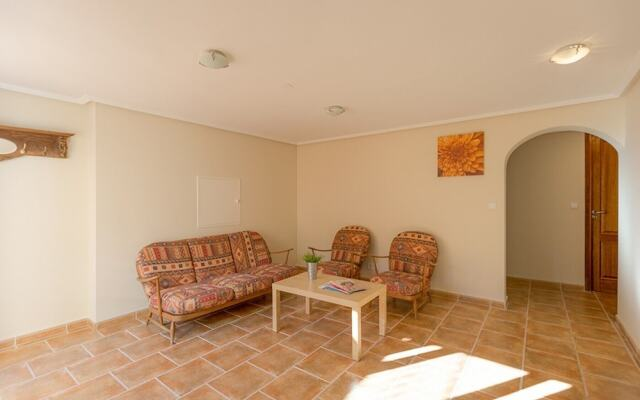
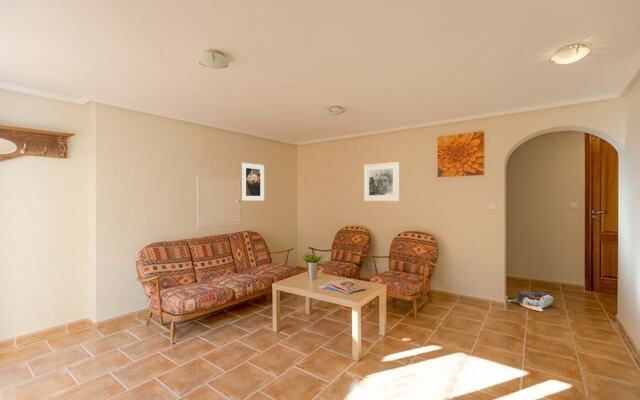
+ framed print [363,161,400,202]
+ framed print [241,162,265,202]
+ bag [506,290,555,312]
